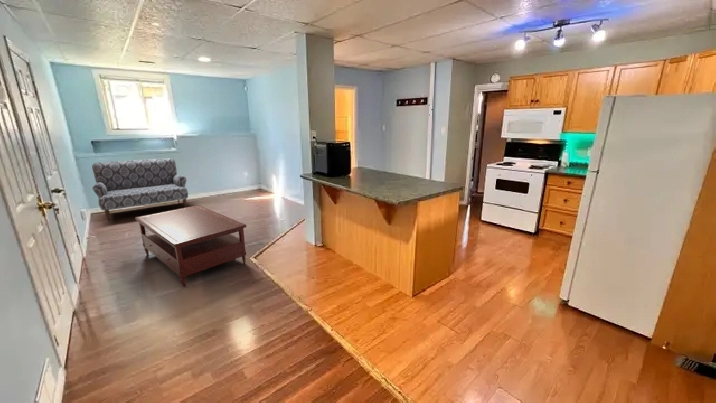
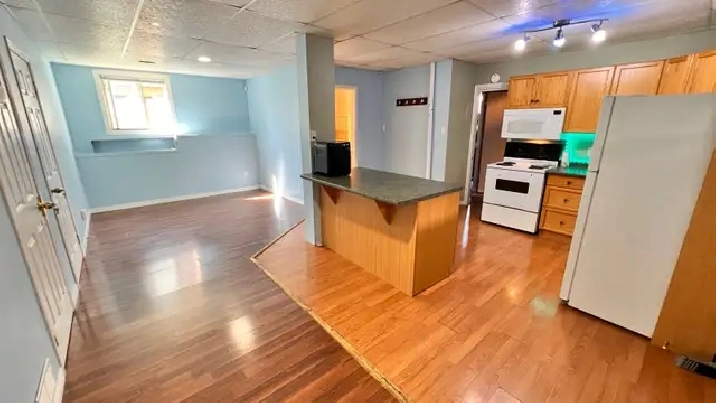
- sofa [91,157,189,222]
- coffee table [134,204,247,288]
